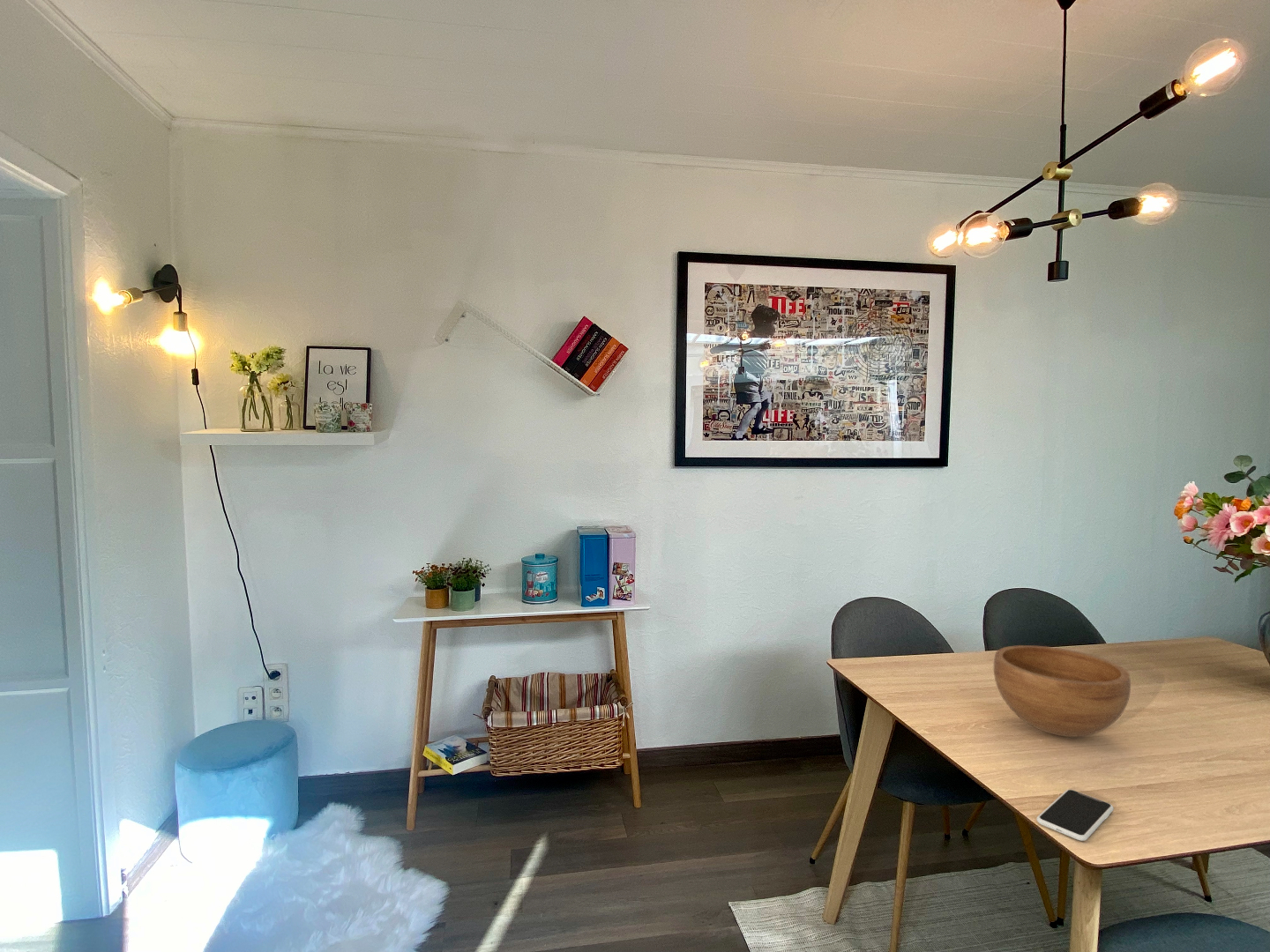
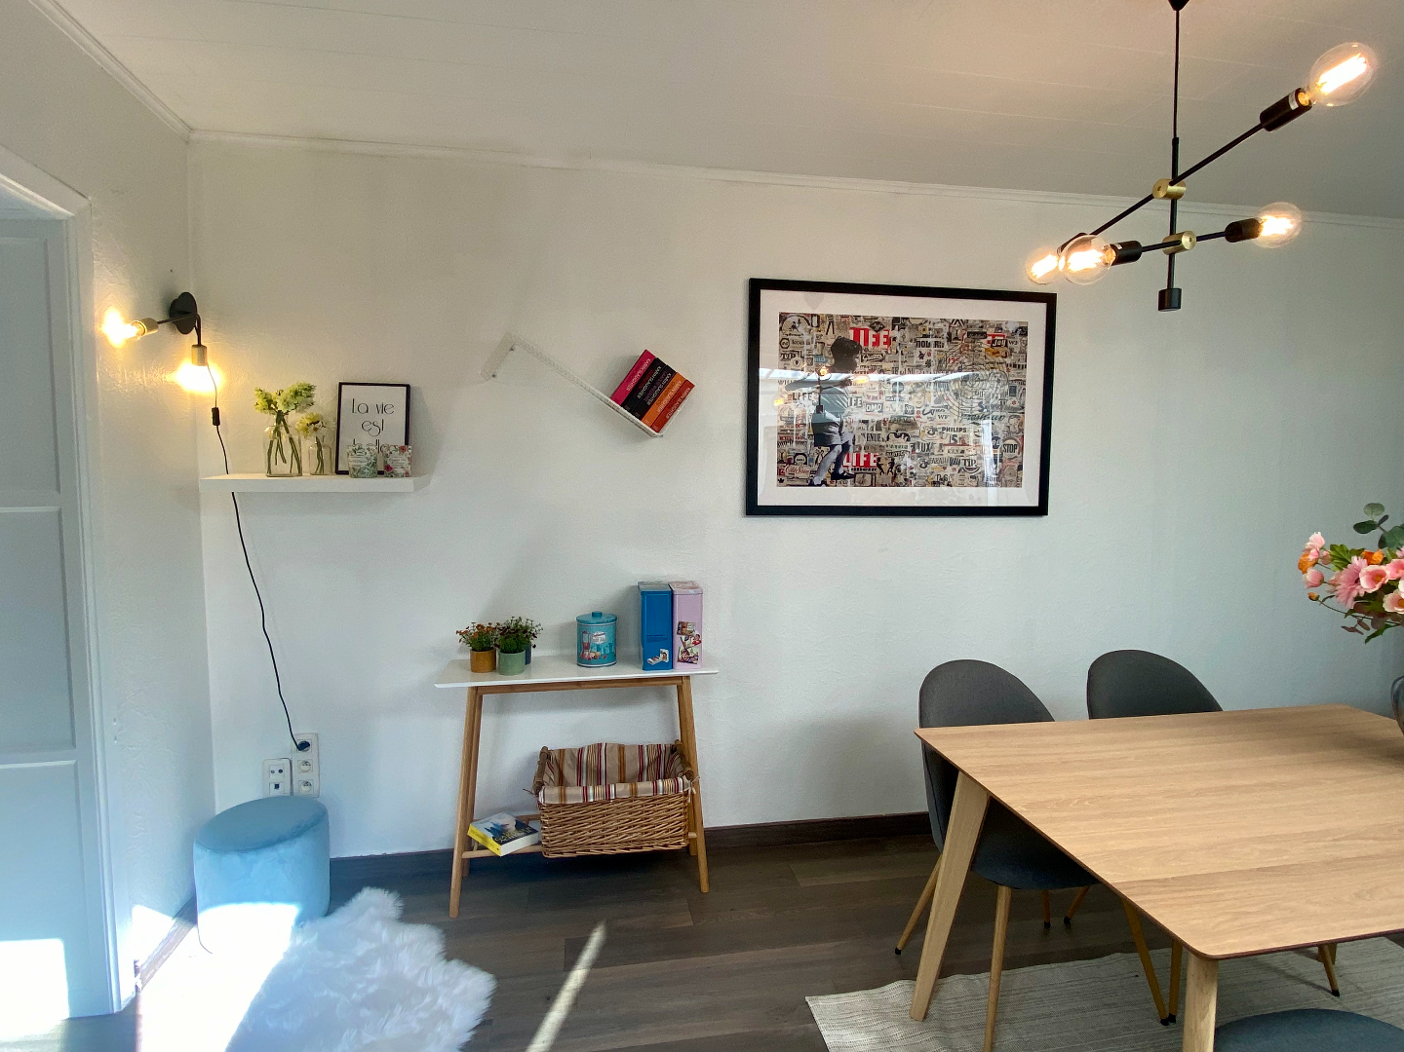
- smartphone [1036,789,1114,842]
- bowl [993,644,1132,738]
